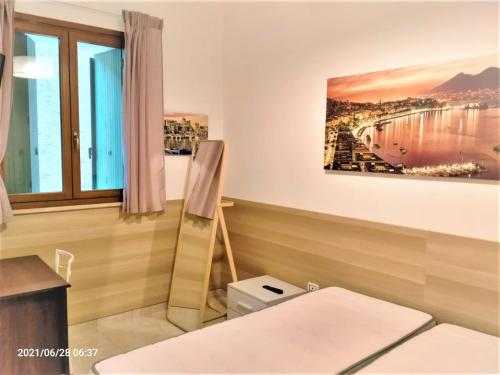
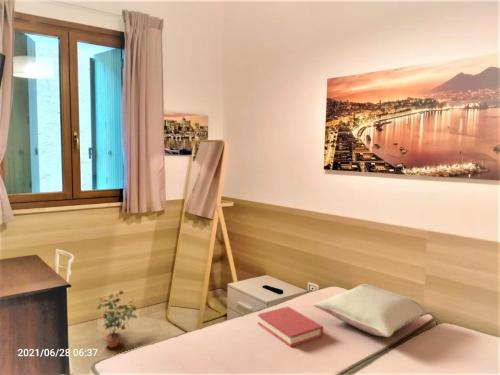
+ hardback book [257,306,324,348]
+ pillow [312,284,435,338]
+ potted plant [96,290,138,349]
